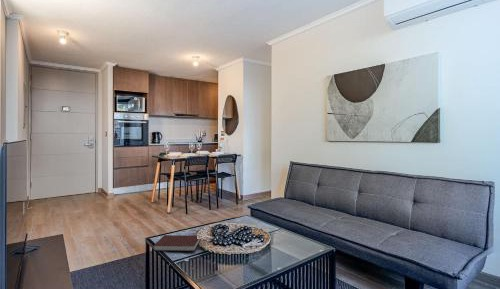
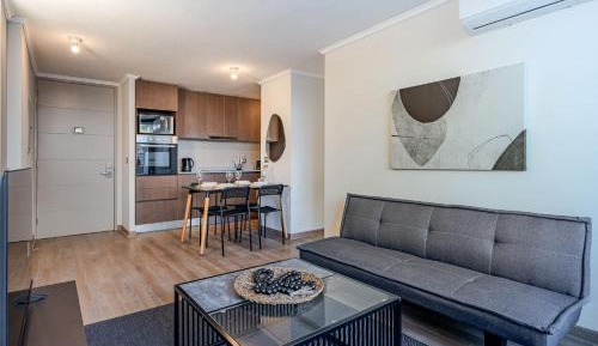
- notebook [153,234,202,252]
